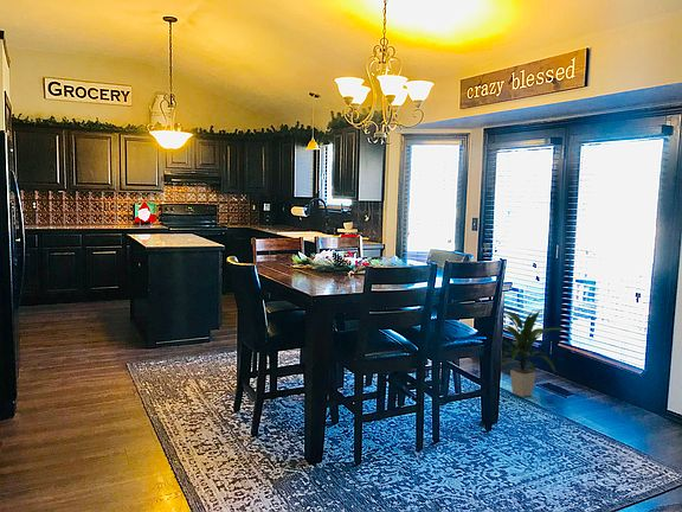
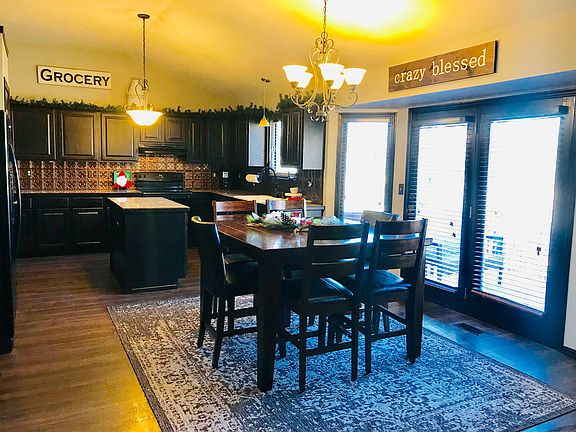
- indoor plant [501,309,565,398]
